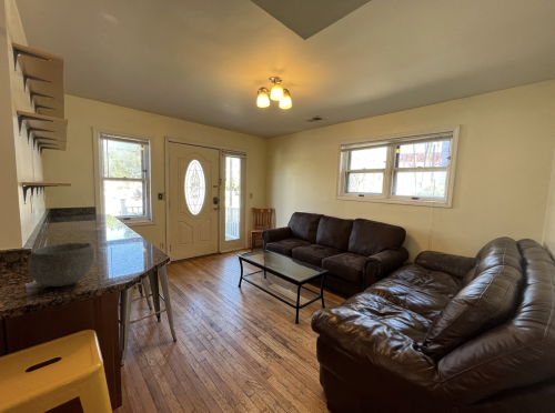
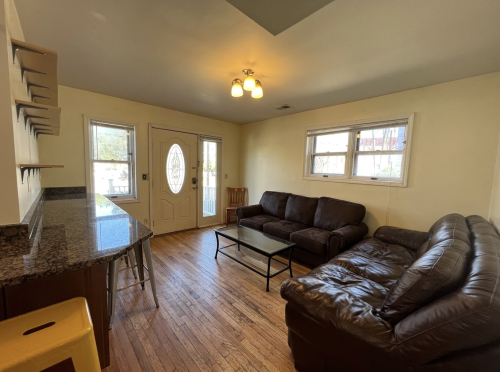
- bowl [27,242,97,288]
